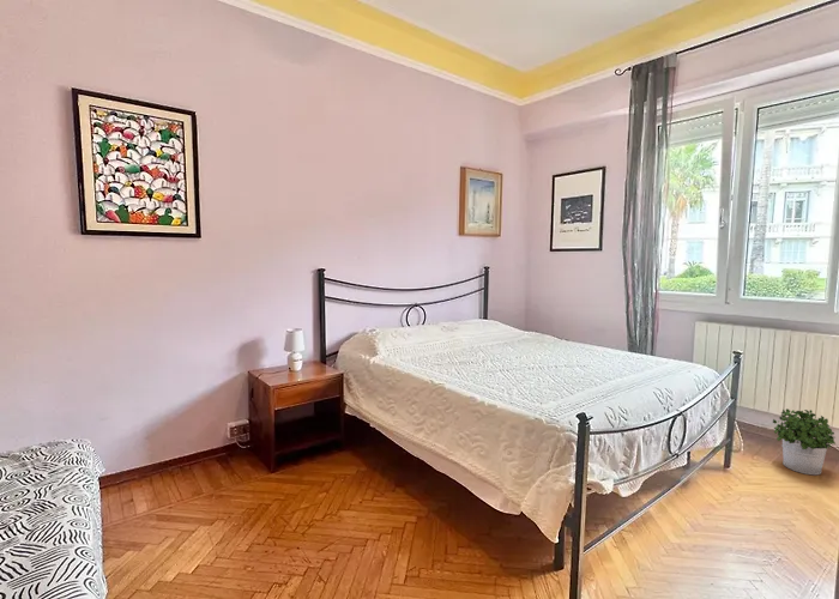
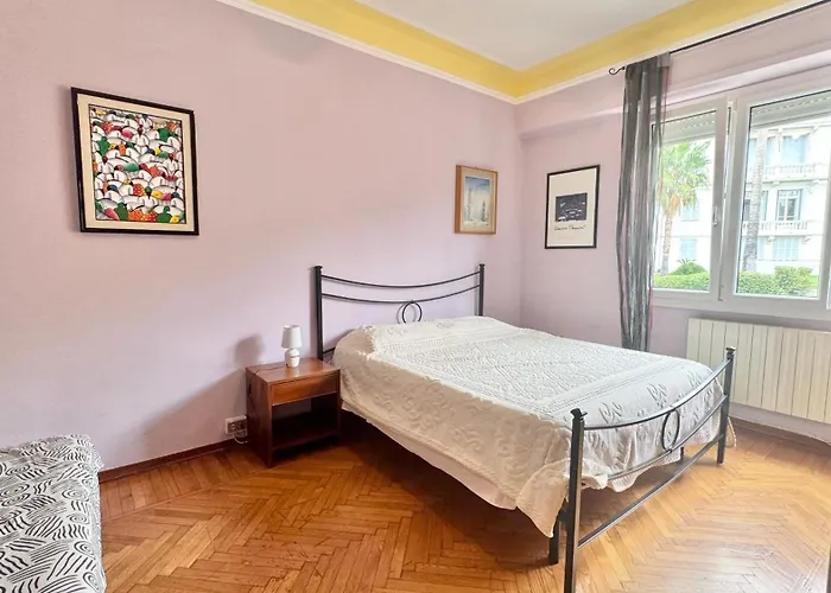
- potted plant [772,407,837,476]
